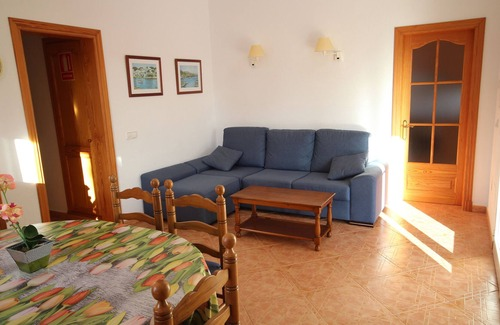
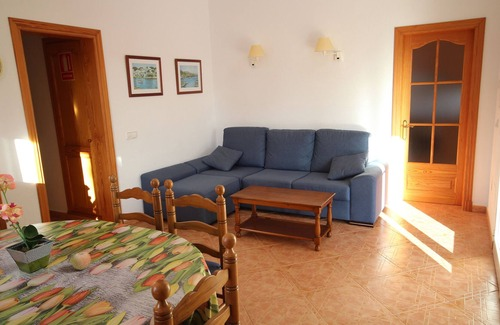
+ fruit [71,251,92,271]
